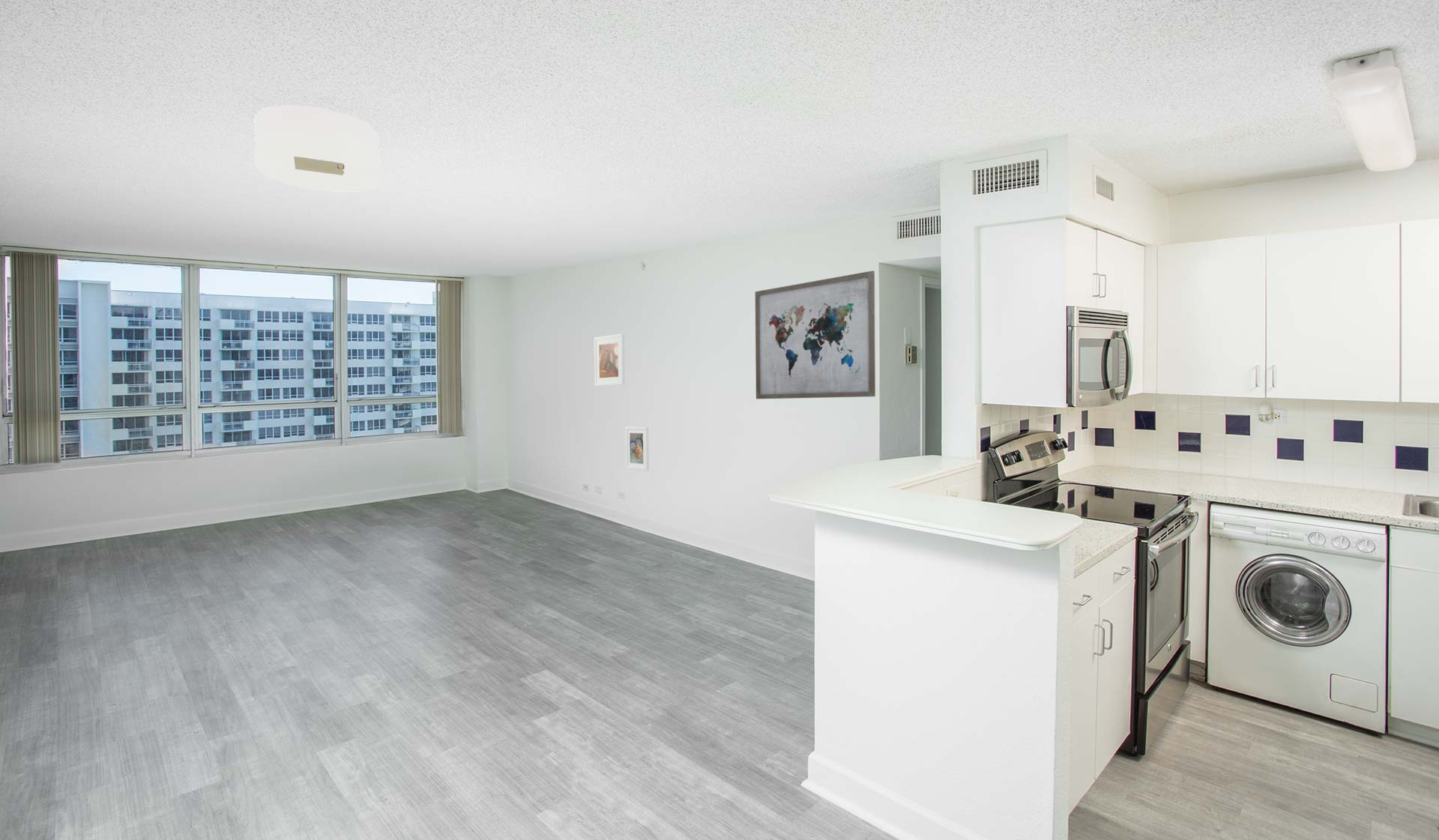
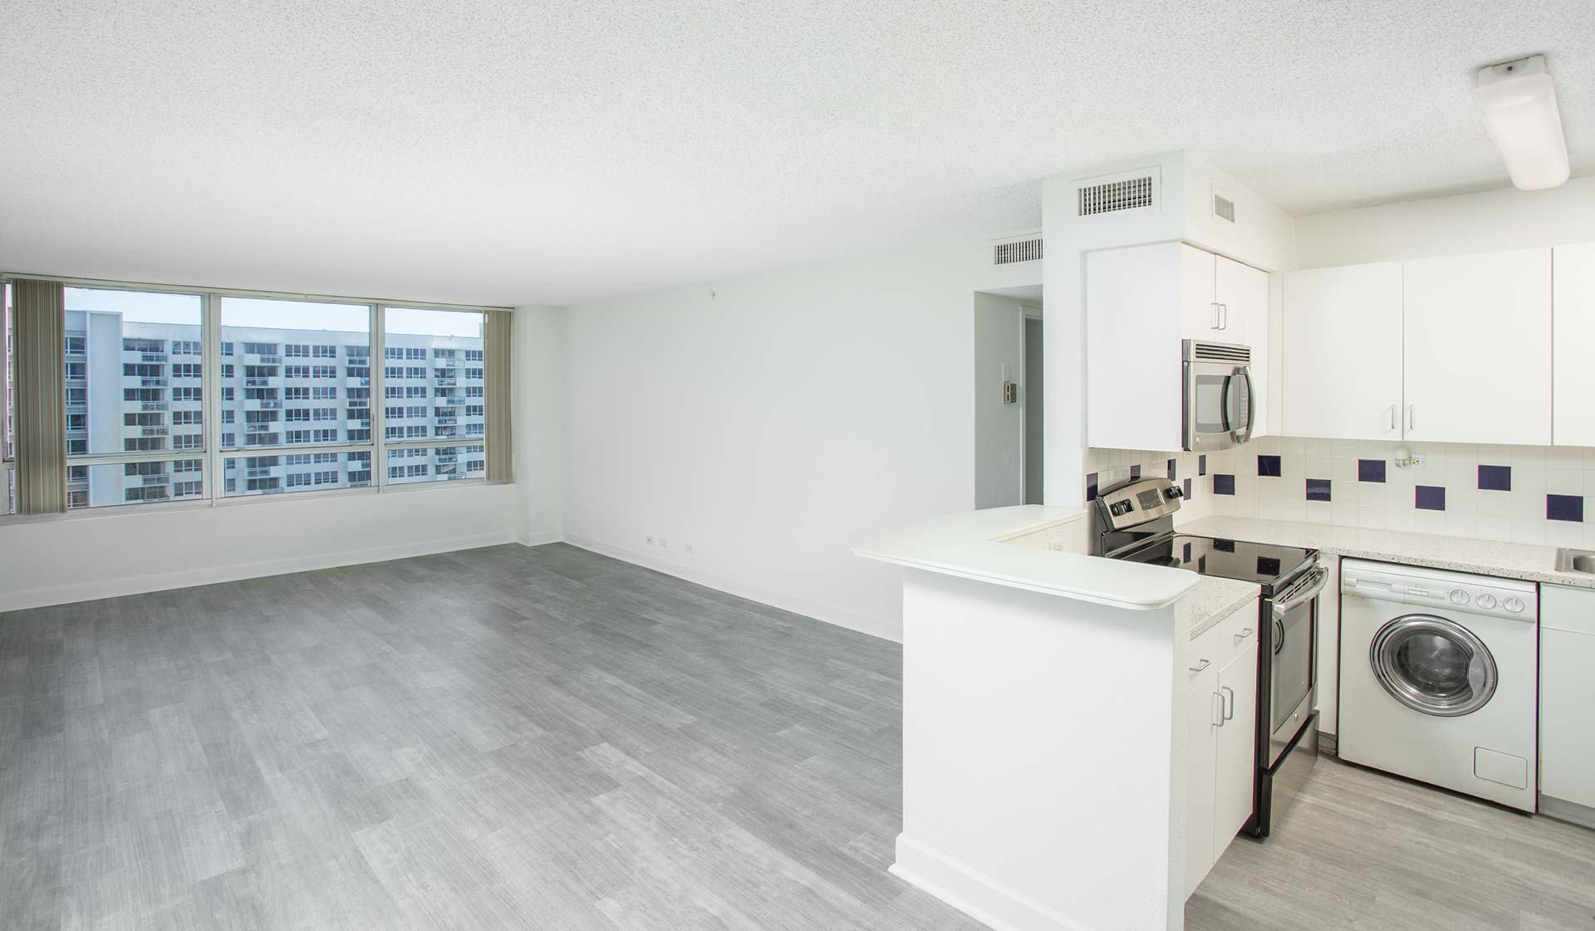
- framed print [594,333,625,387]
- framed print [625,426,650,471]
- wall art [755,270,876,399]
- ceiling light [253,104,381,192]
